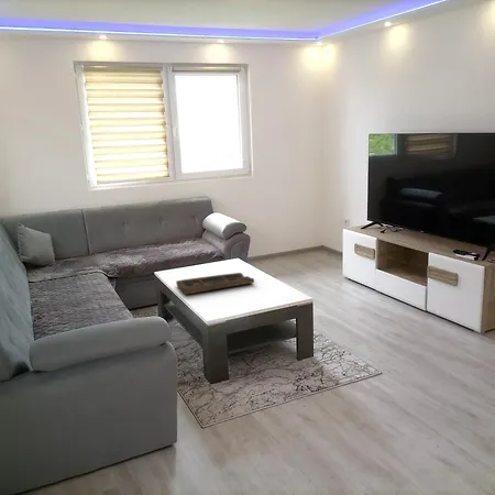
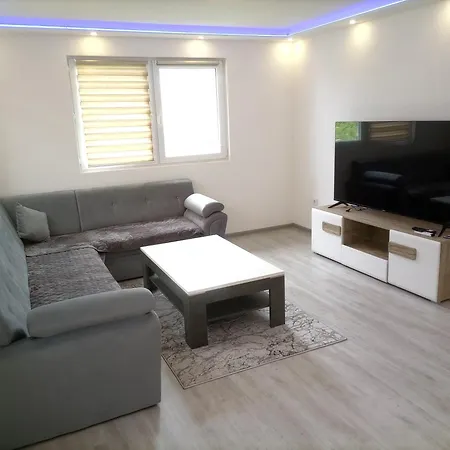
- decorative tray [175,272,255,296]
